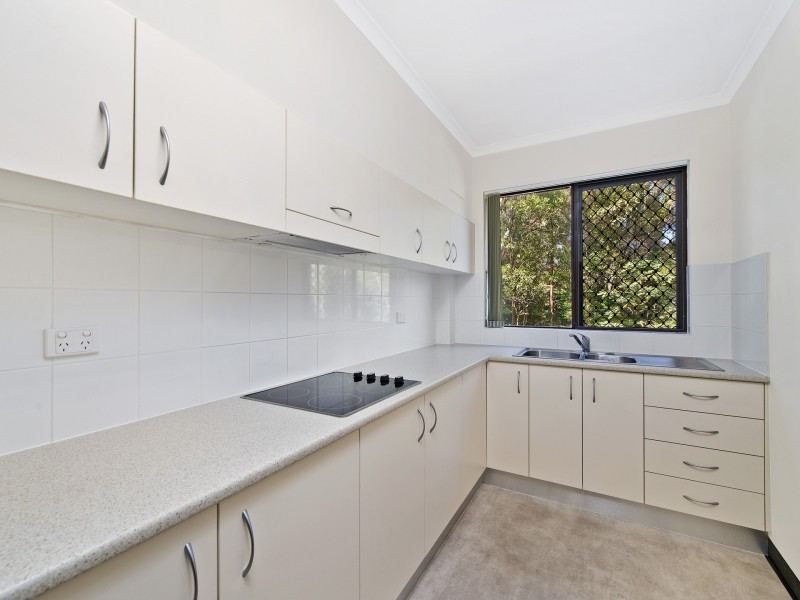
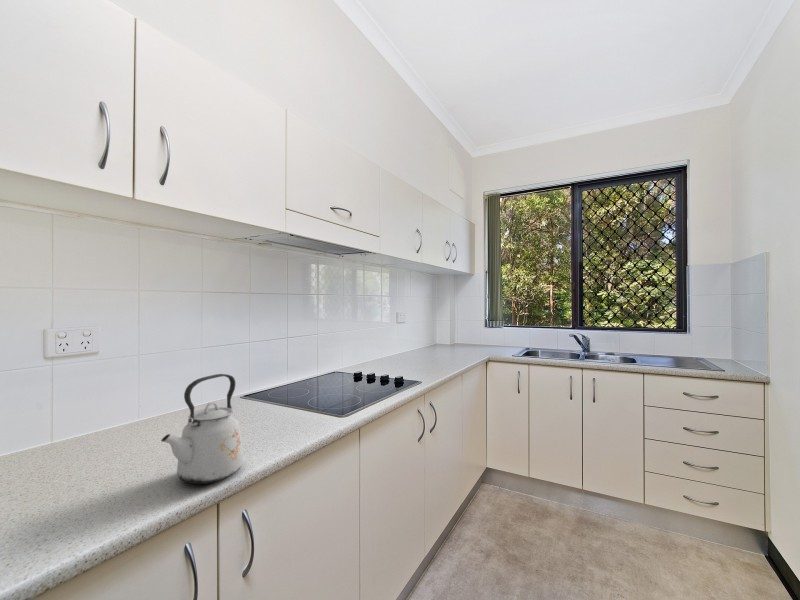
+ kettle [160,373,244,485]
